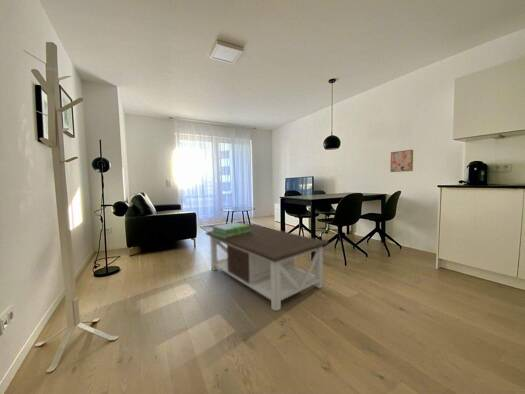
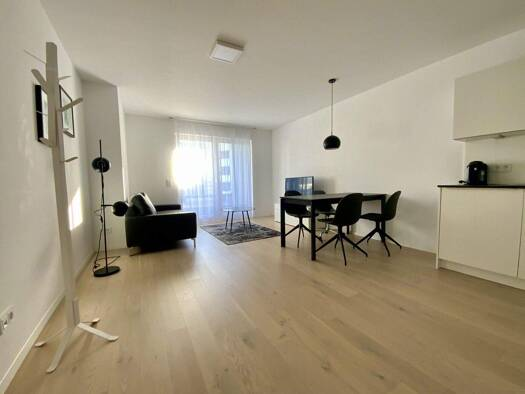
- wall art [389,149,414,173]
- coffee table [205,224,330,312]
- stack of books [210,221,251,239]
